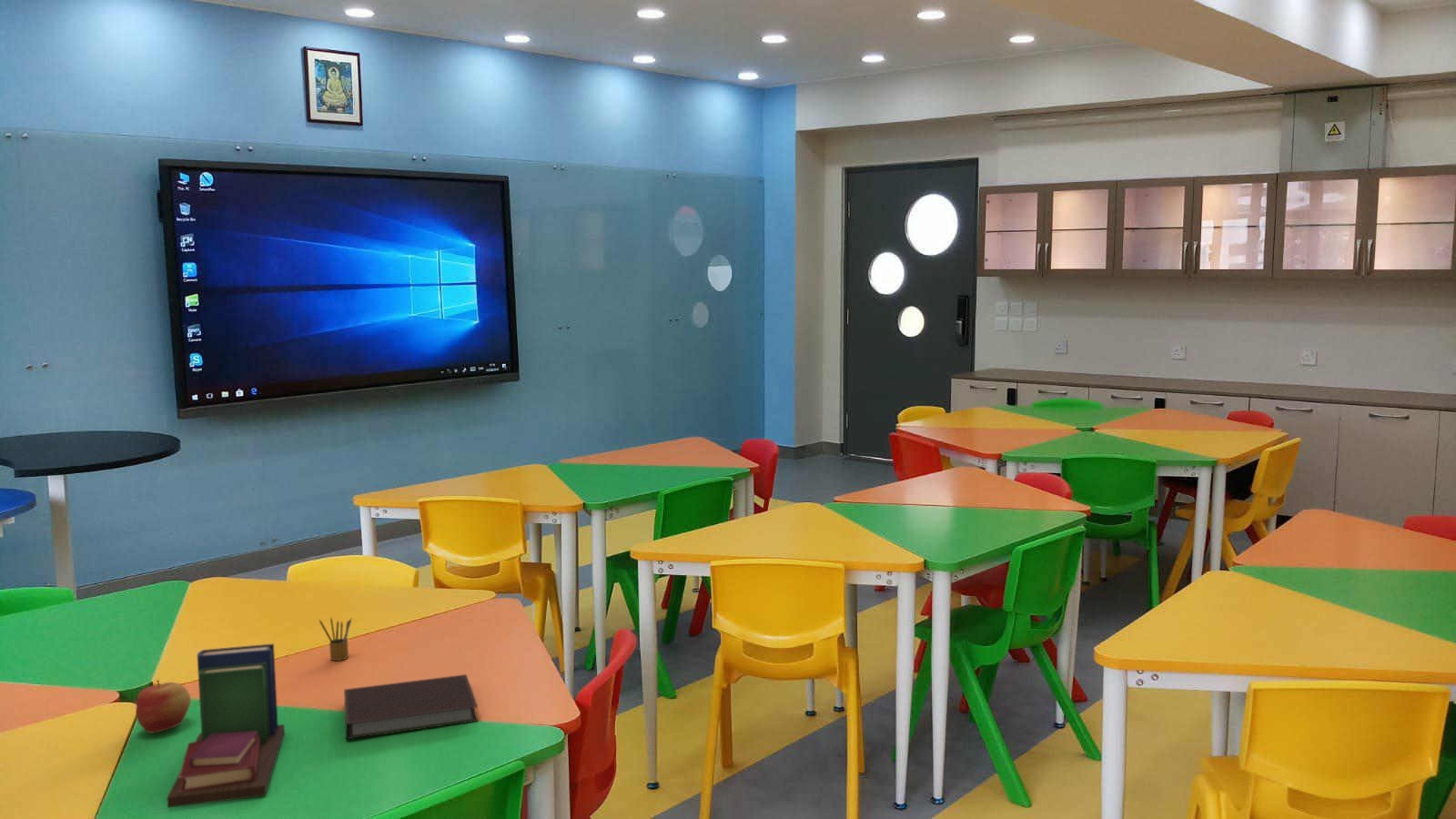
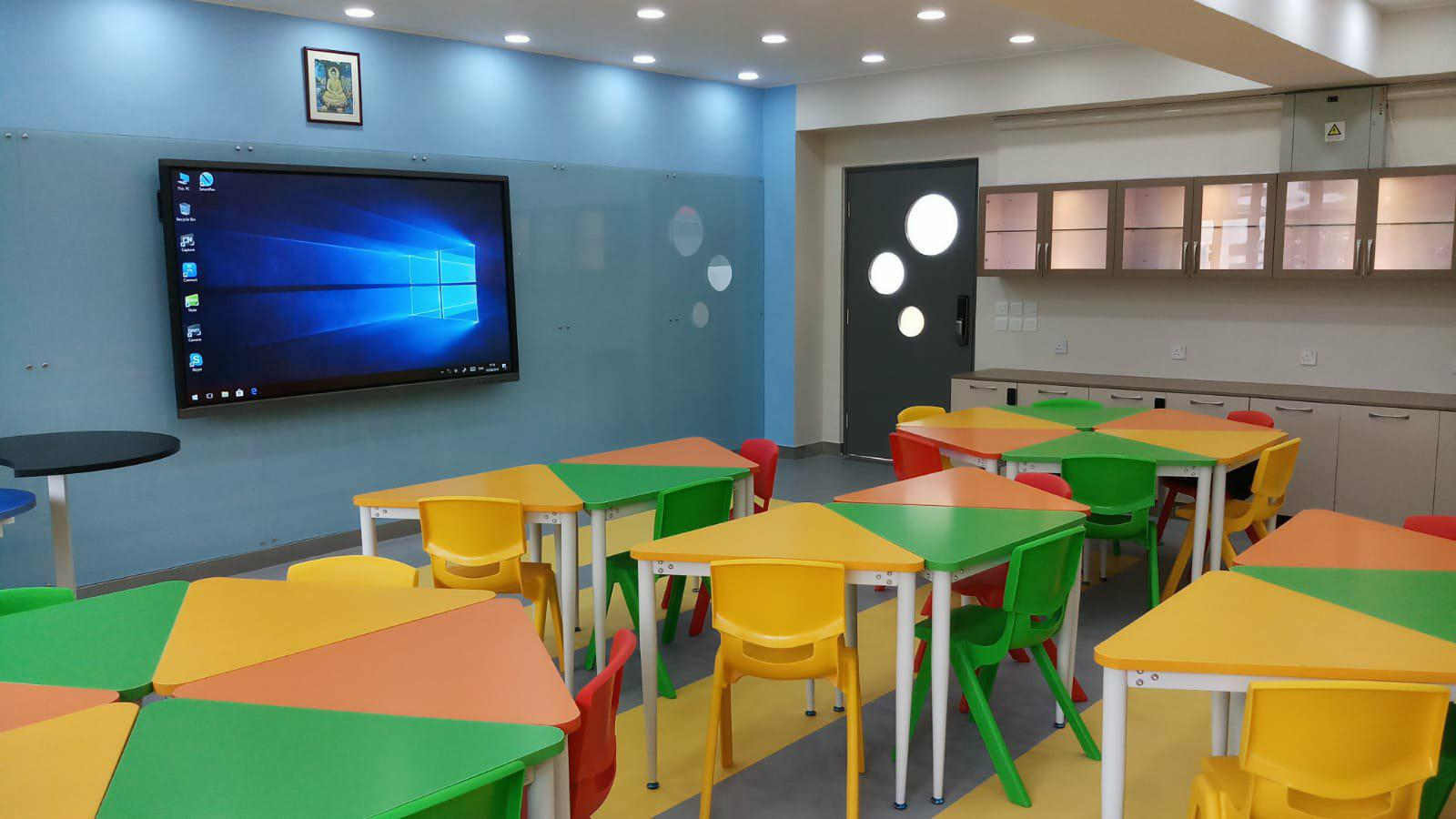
- pencil box [319,616,352,662]
- book [166,642,286,808]
- apple [135,679,192,734]
- notebook [343,673,479,740]
